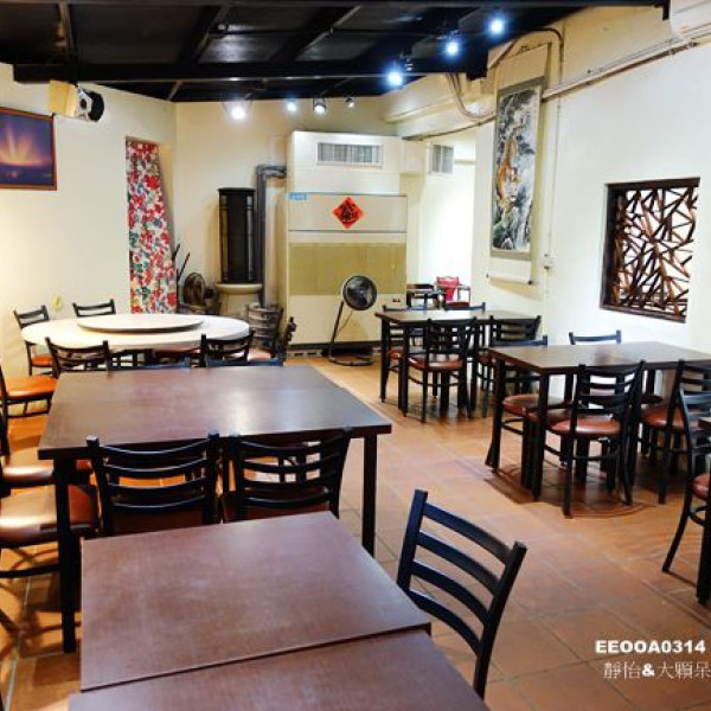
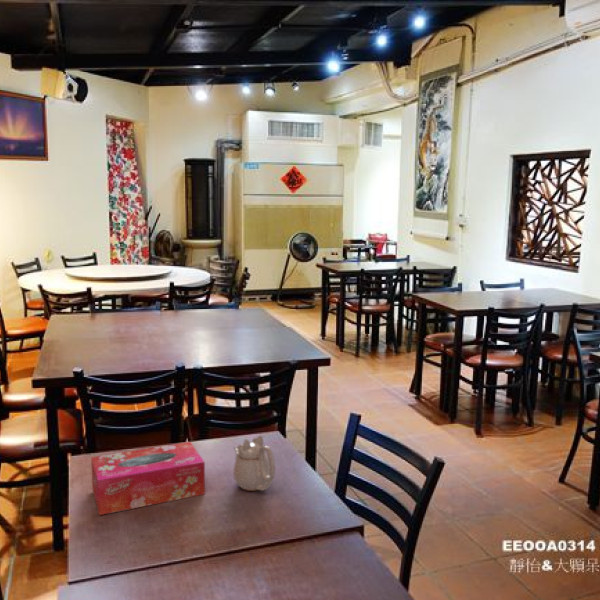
+ tissue box [90,441,206,516]
+ teapot [232,434,276,492]
